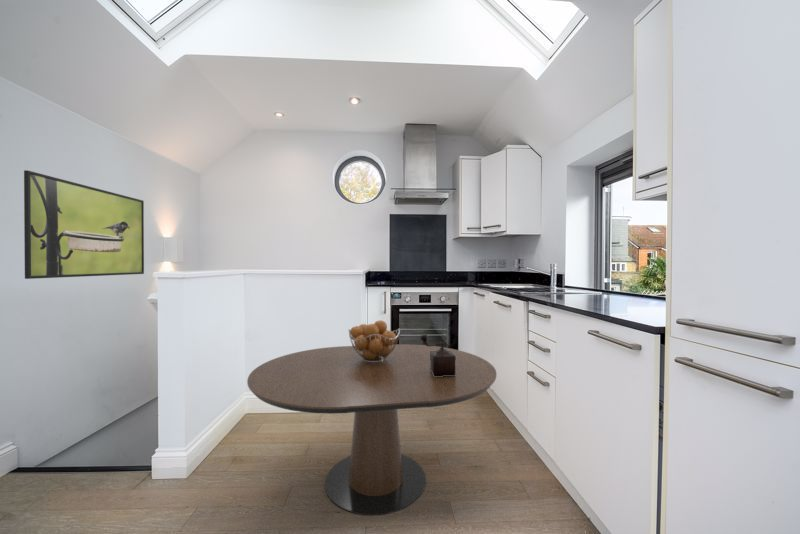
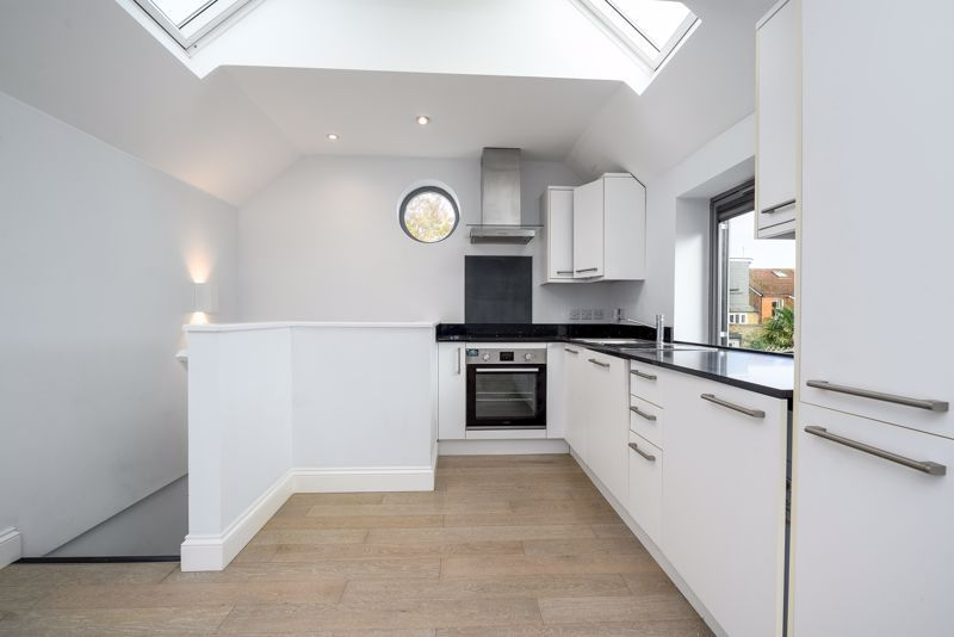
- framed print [23,169,145,280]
- dining table [246,343,497,516]
- fruit basket [347,319,401,362]
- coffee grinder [419,333,456,377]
